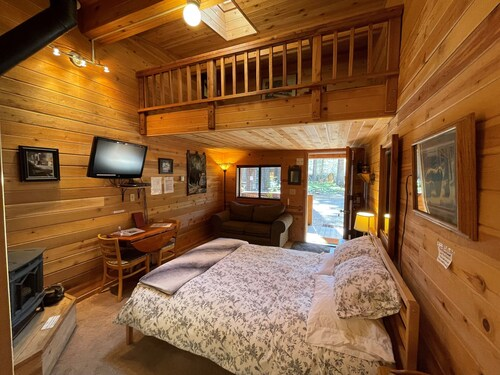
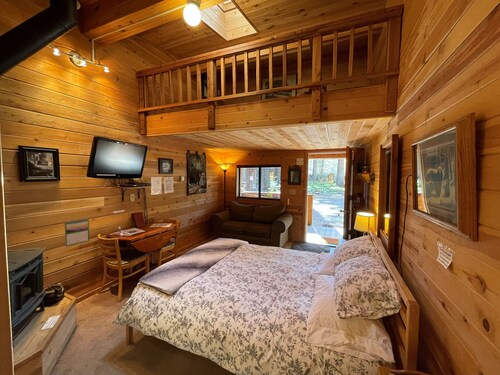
+ calendar [64,217,90,248]
